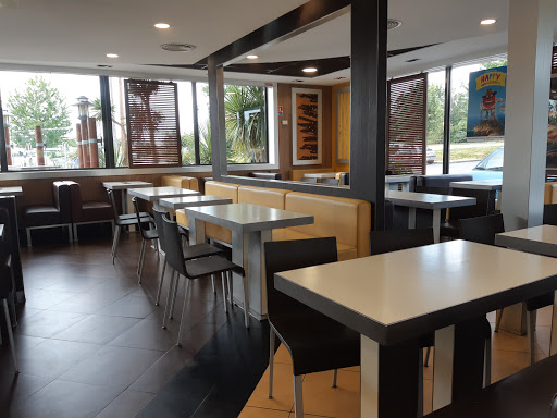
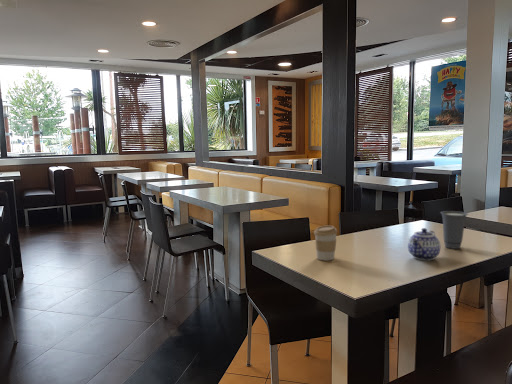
+ cup [439,210,469,250]
+ coffee cup [313,225,338,261]
+ teapot [407,227,441,261]
